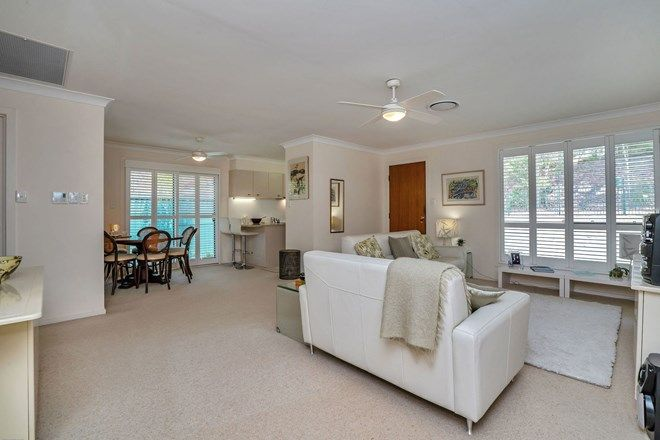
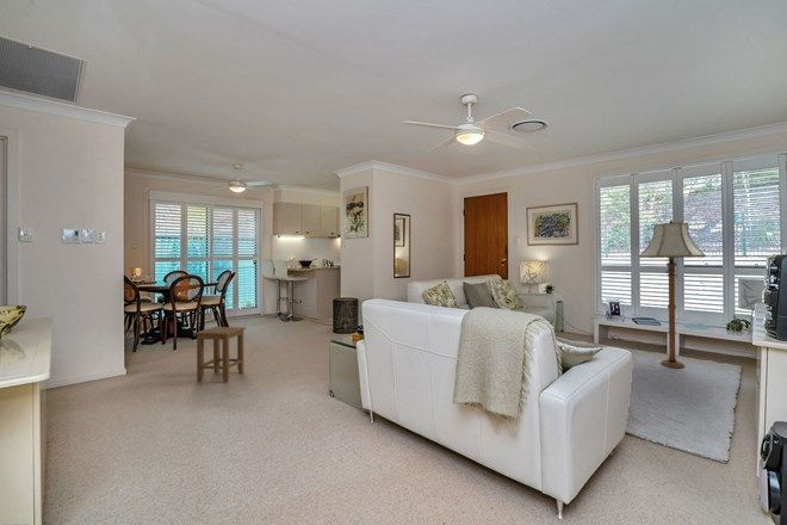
+ floor lamp [638,218,707,369]
+ stool [193,326,247,383]
